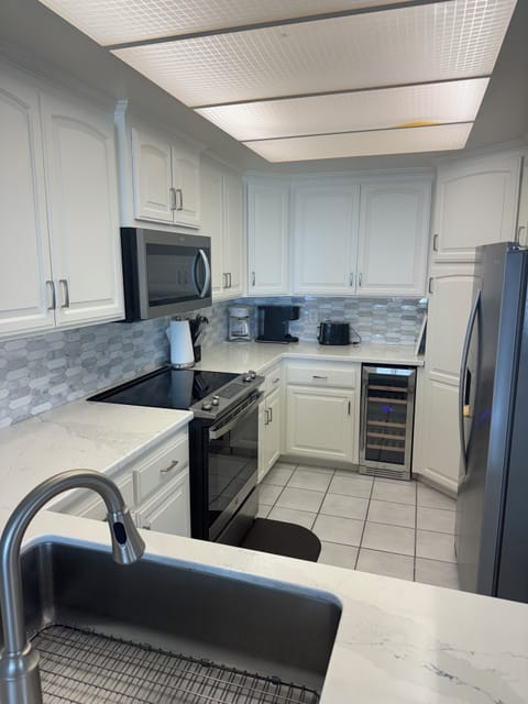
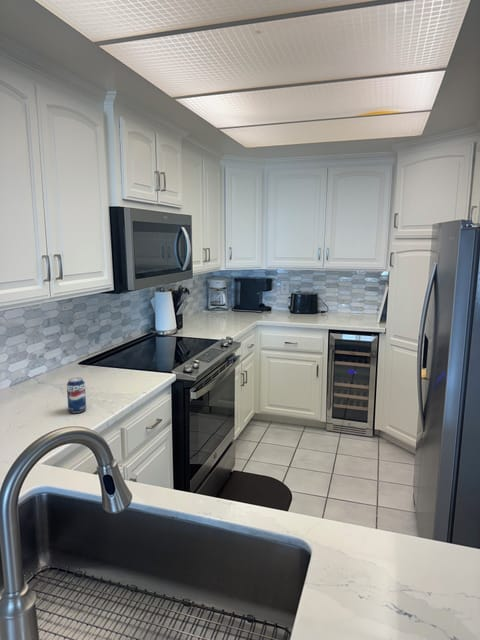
+ beverage can [66,377,87,414]
